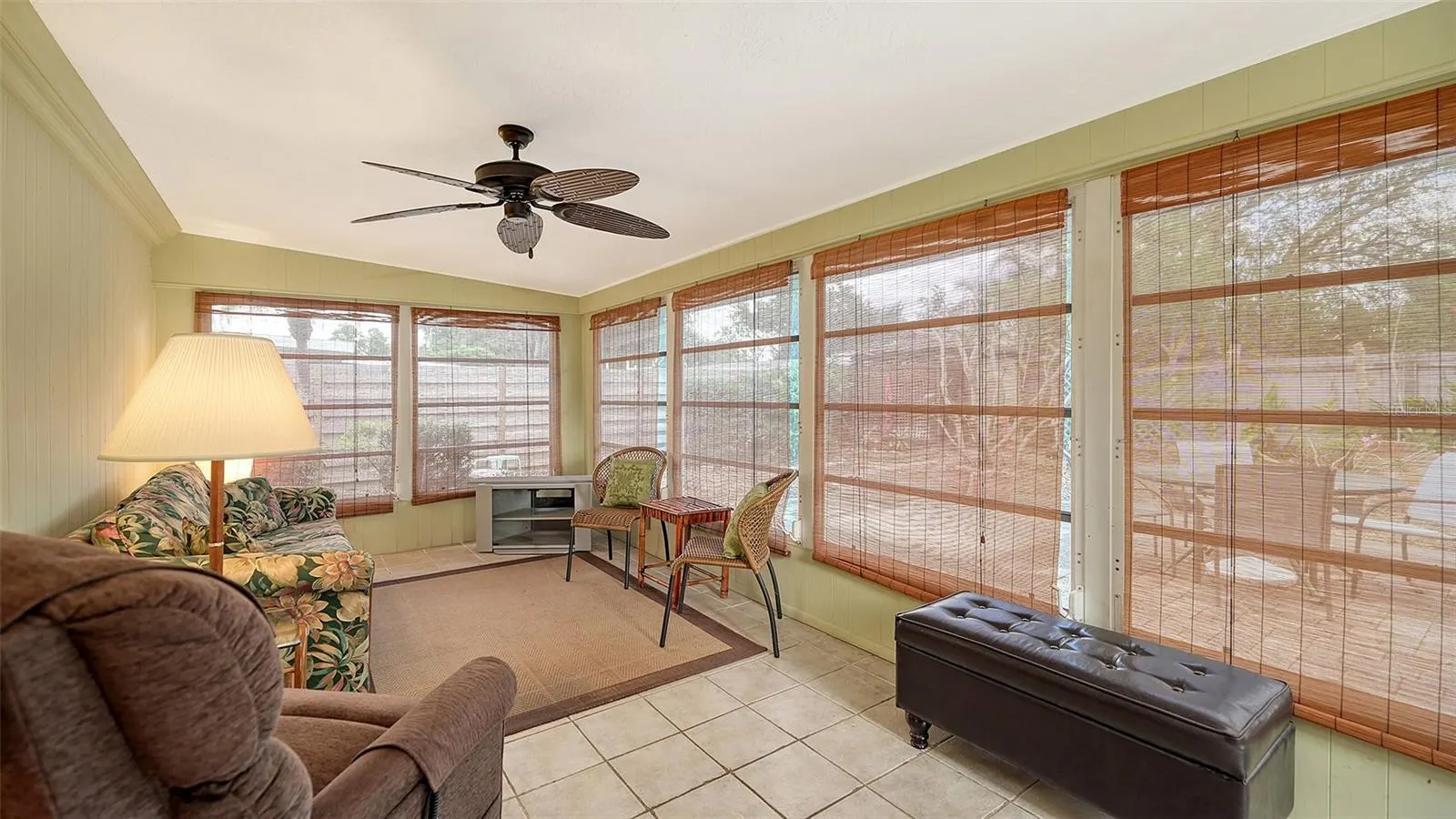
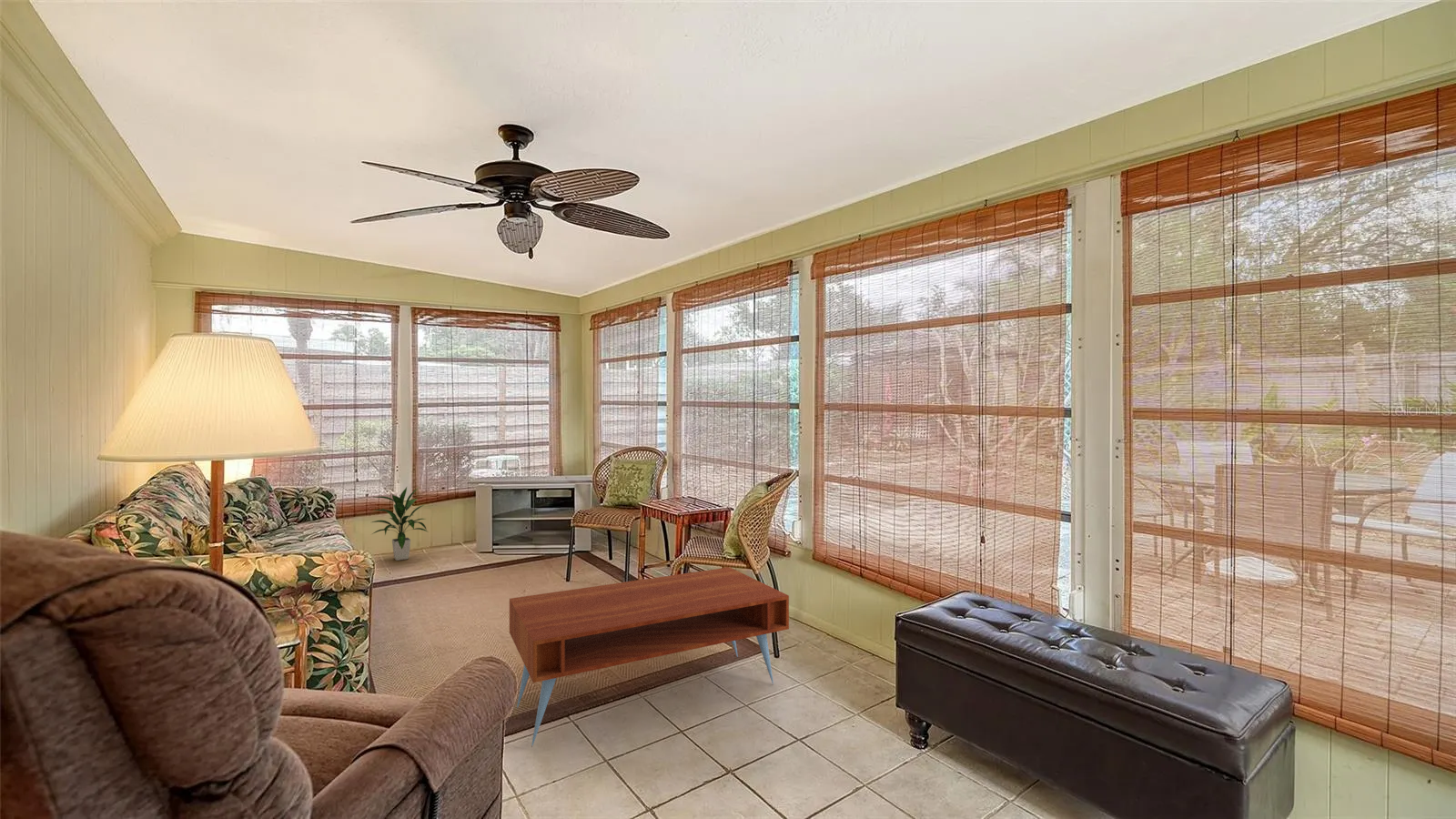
+ indoor plant [371,486,430,561]
+ coffee table [509,566,790,748]
